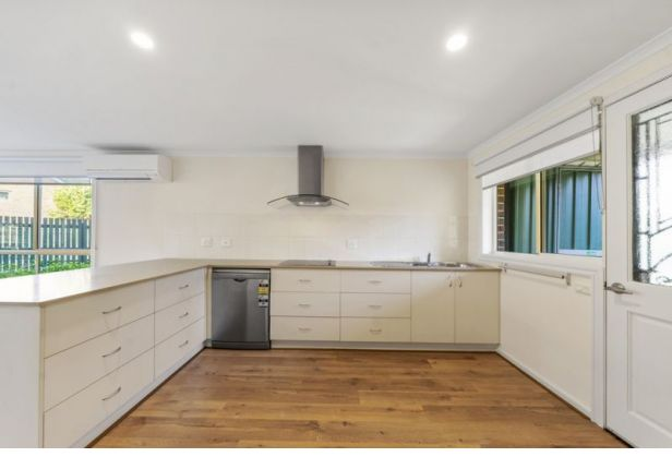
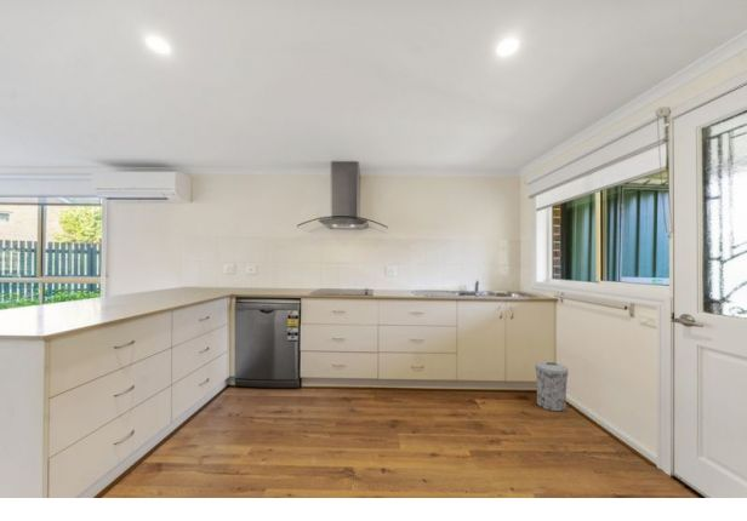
+ trash can [535,361,570,413]
